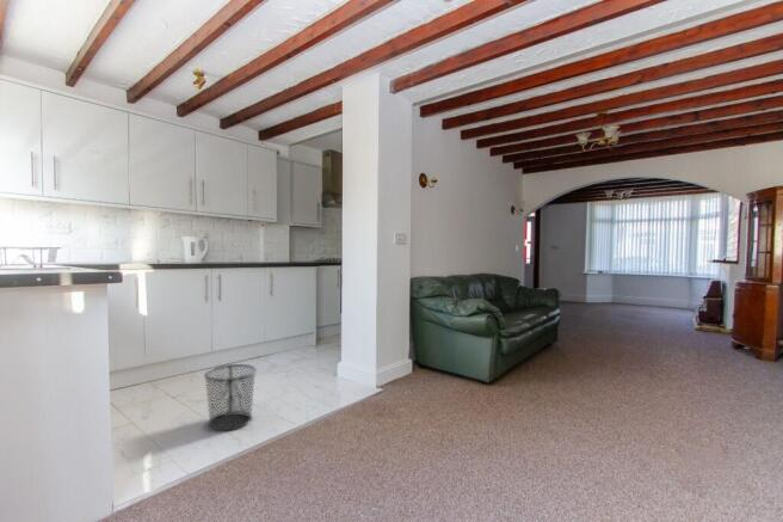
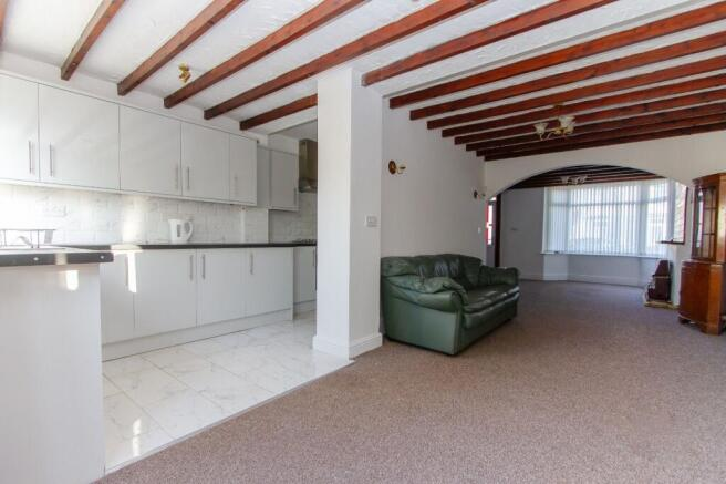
- waste bin [203,363,258,432]
